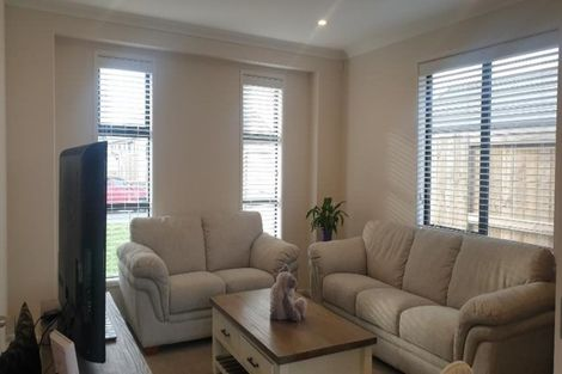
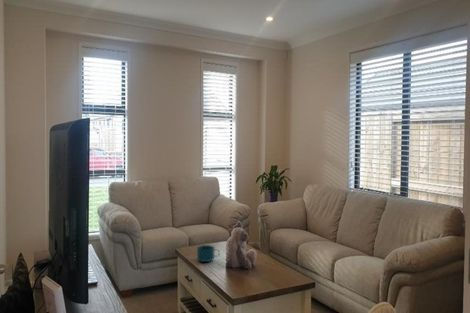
+ cup [196,244,221,263]
